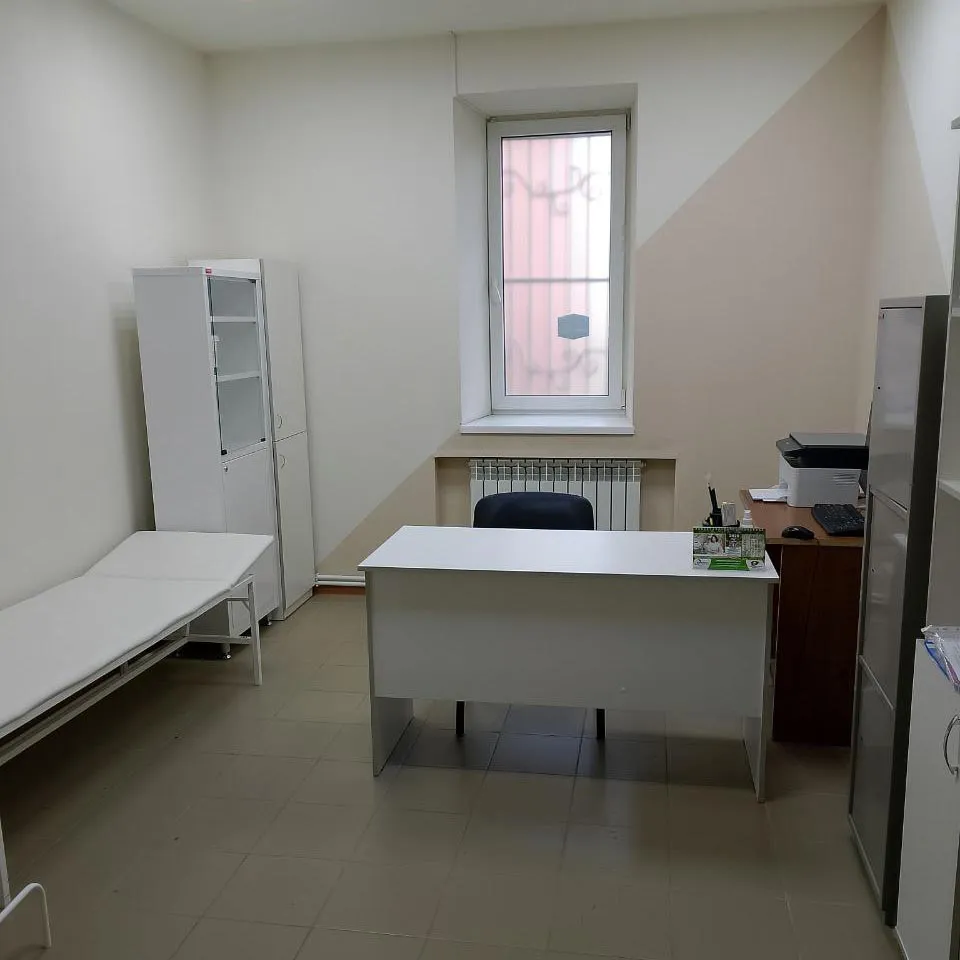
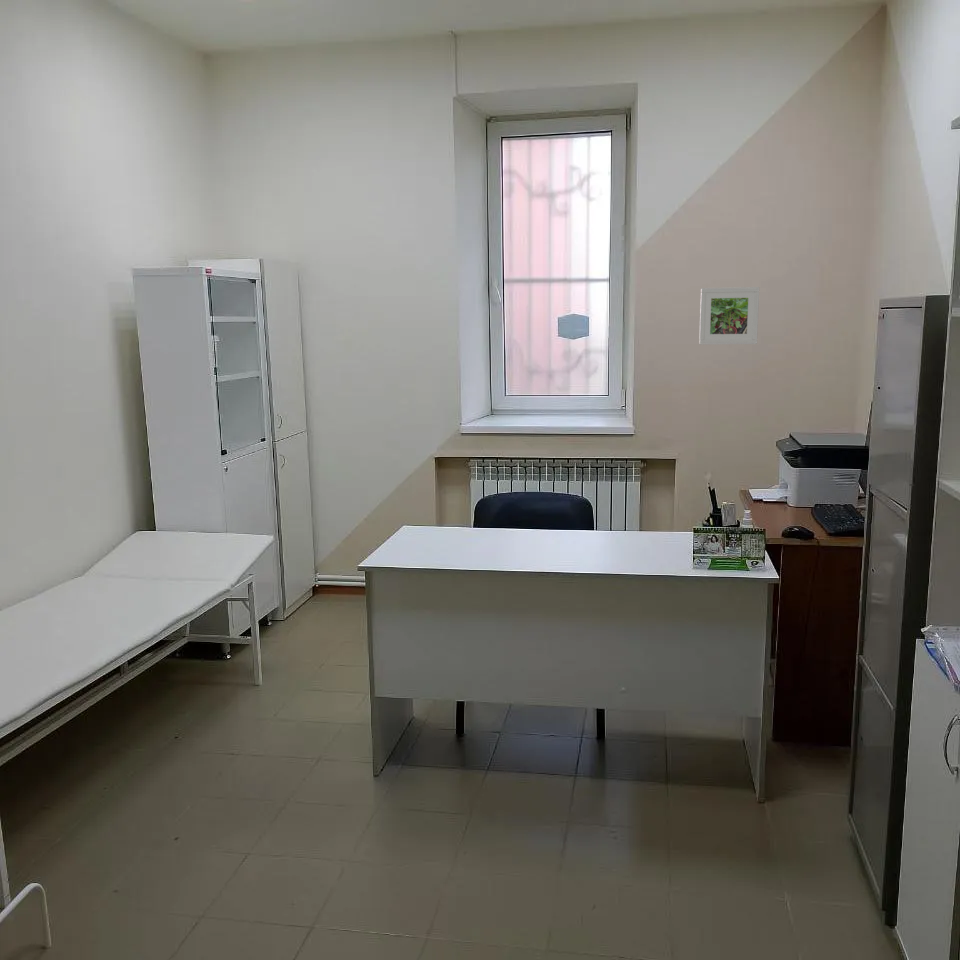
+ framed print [698,286,760,346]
